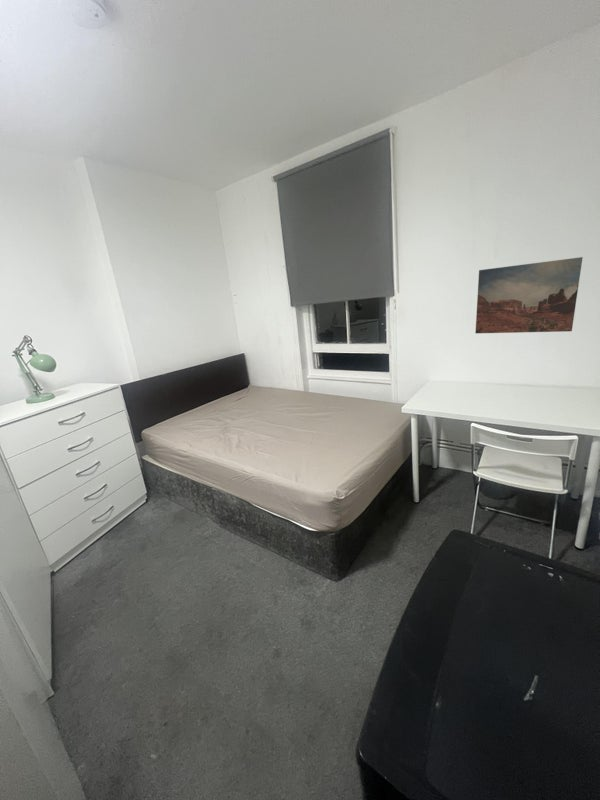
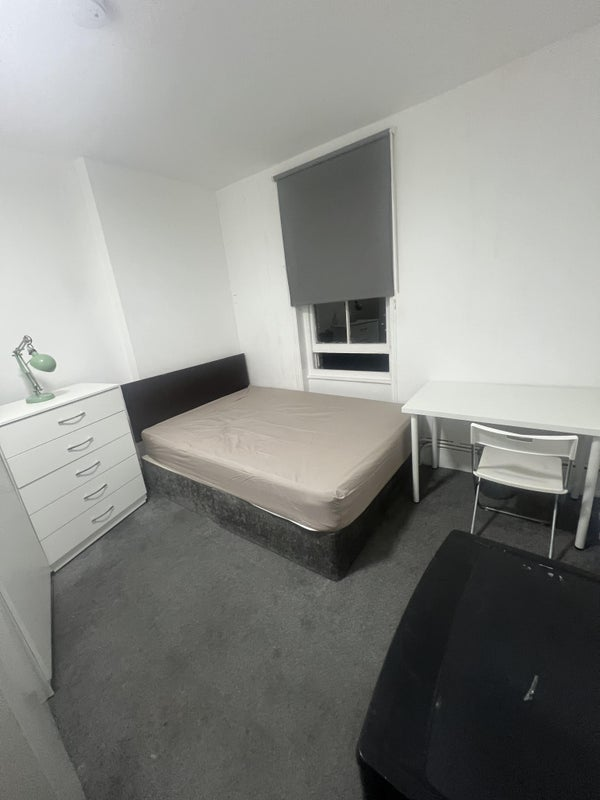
- wall art [475,256,584,334]
